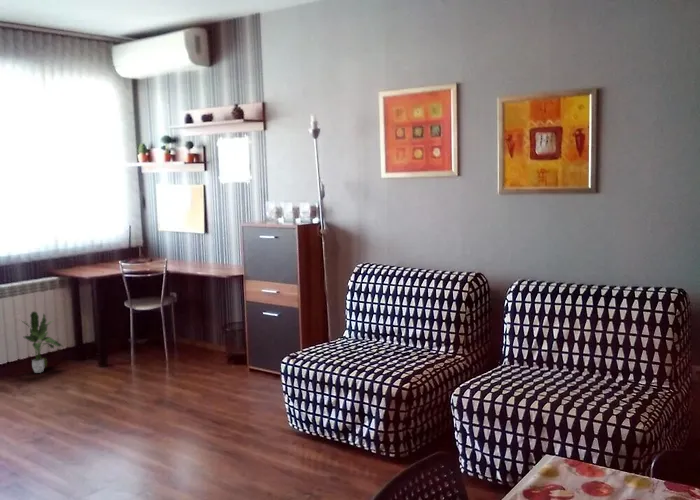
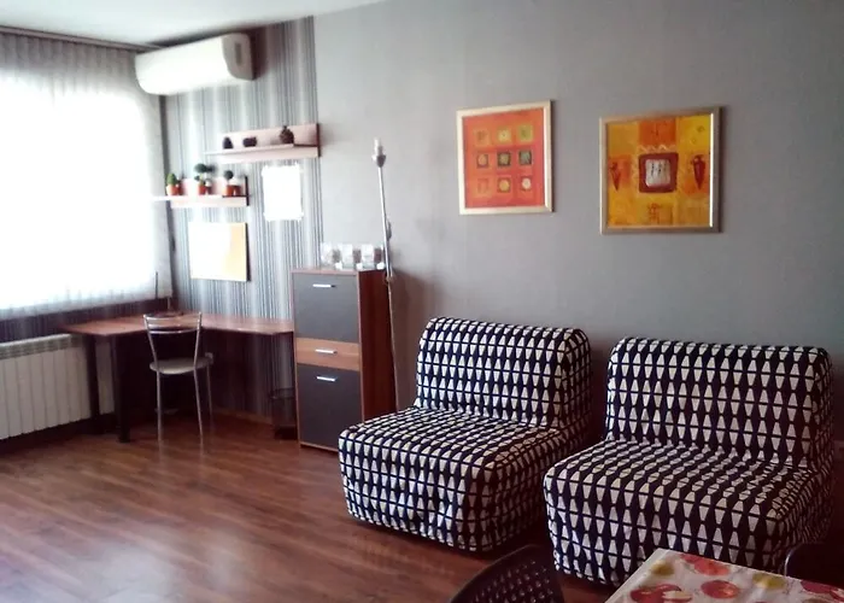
- potted plant [20,310,63,374]
